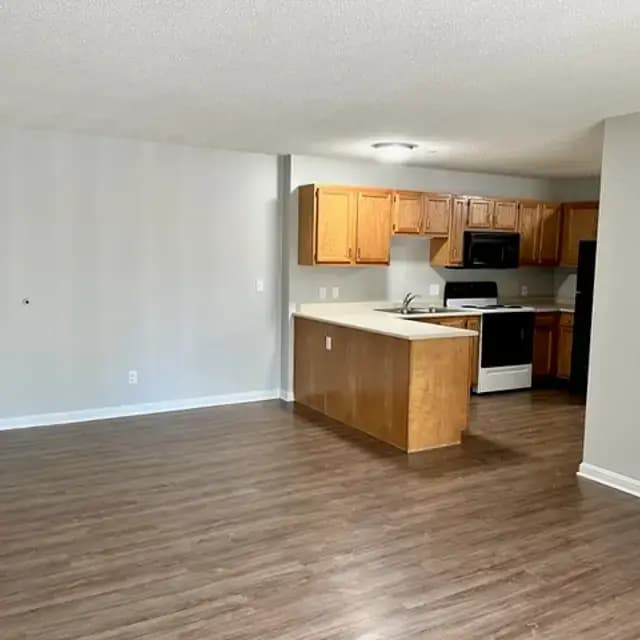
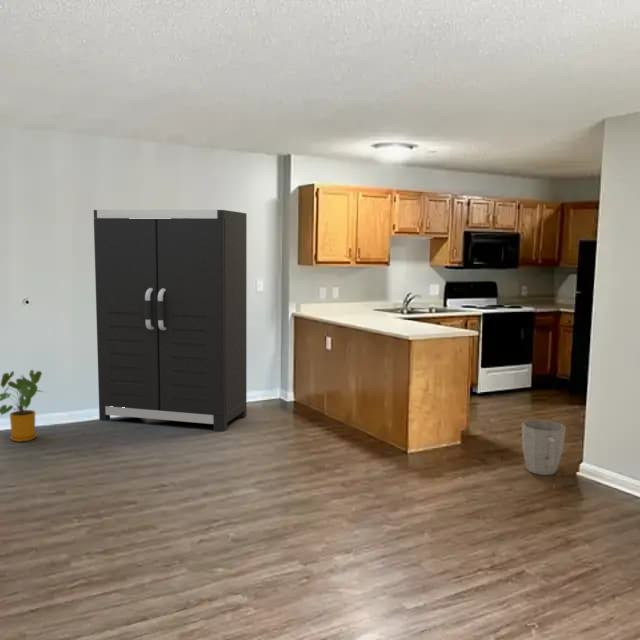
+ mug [521,419,567,476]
+ house plant [0,369,44,443]
+ storage cabinet [93,209,248,433]
